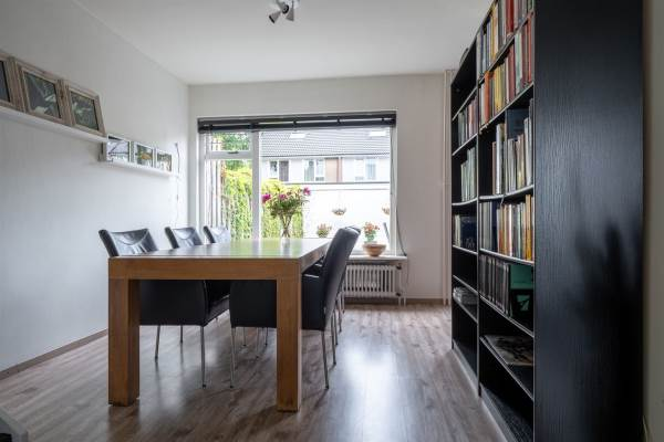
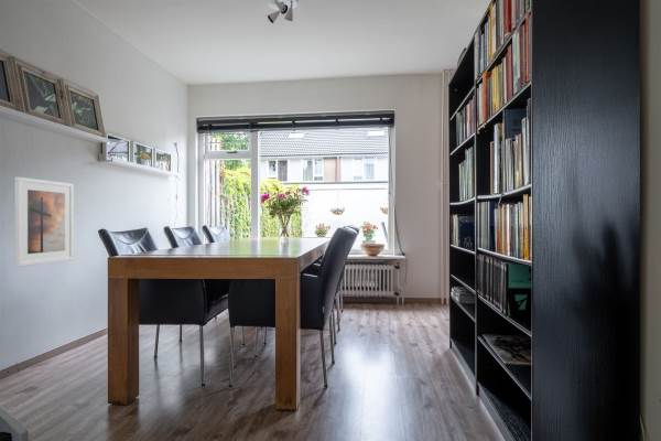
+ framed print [14,175,75,268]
